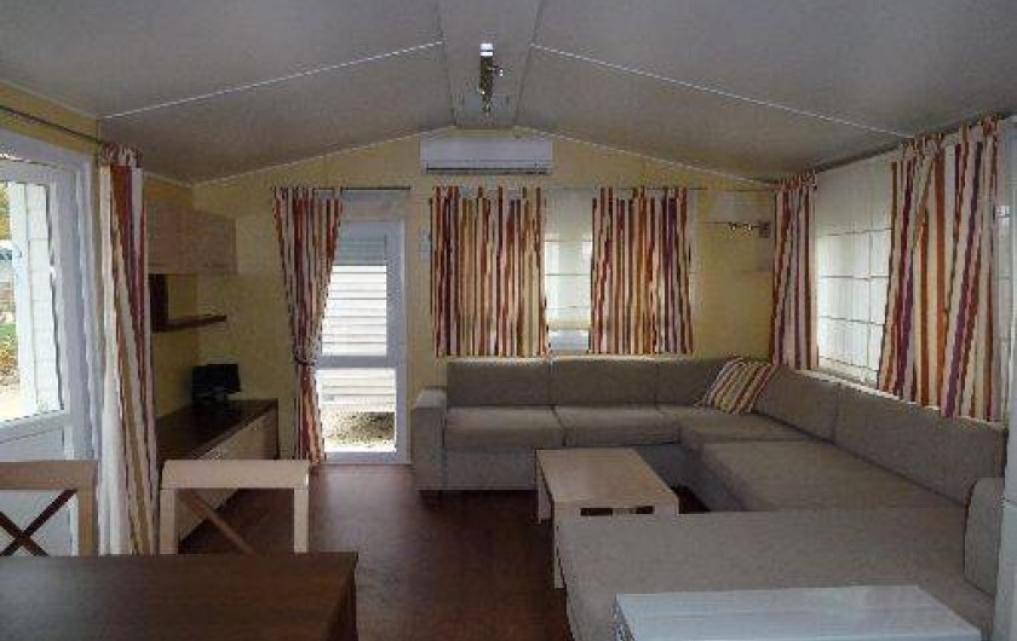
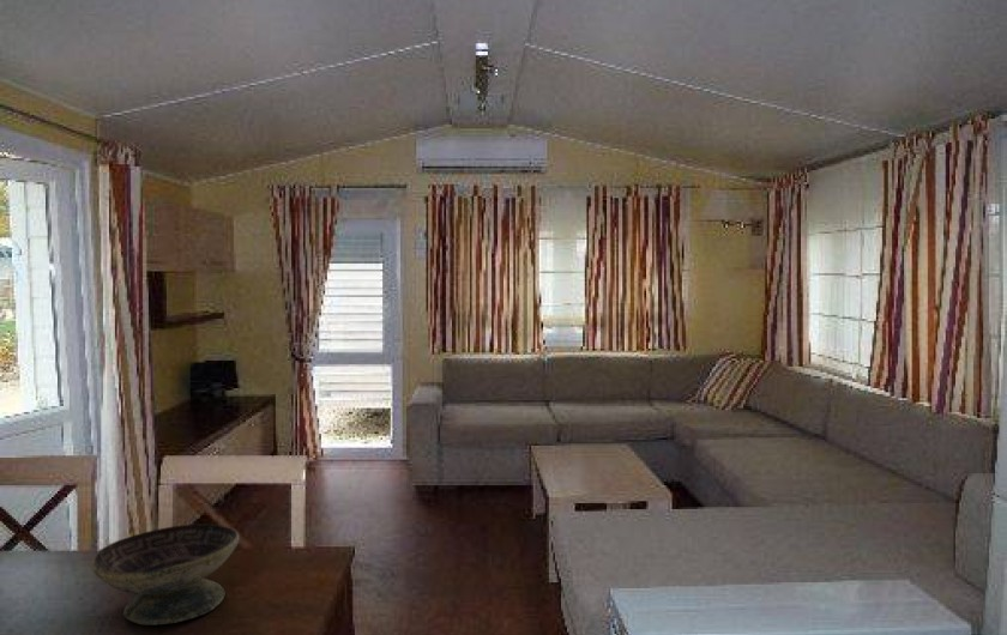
+ decorative bowl [91,524,240,627]
